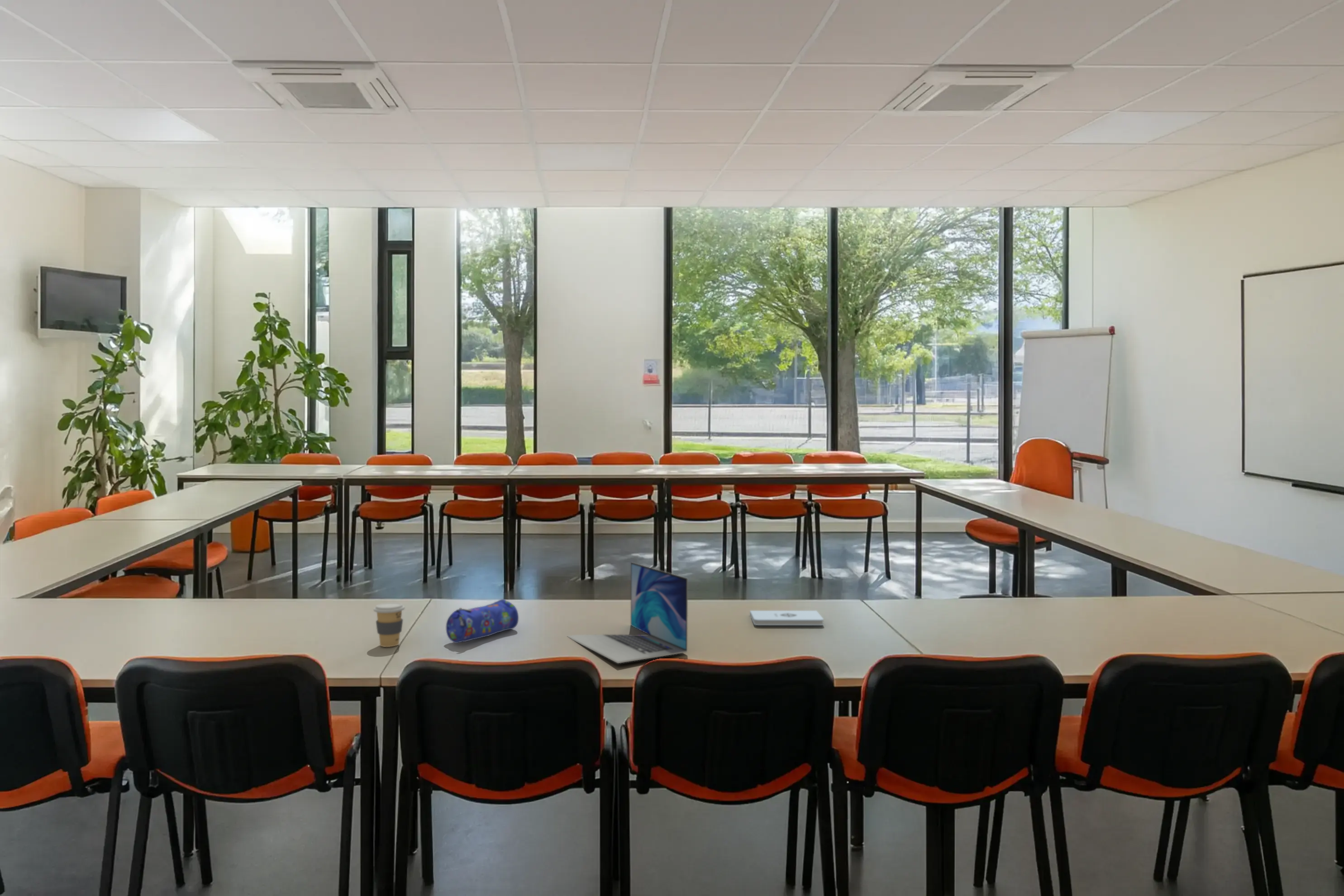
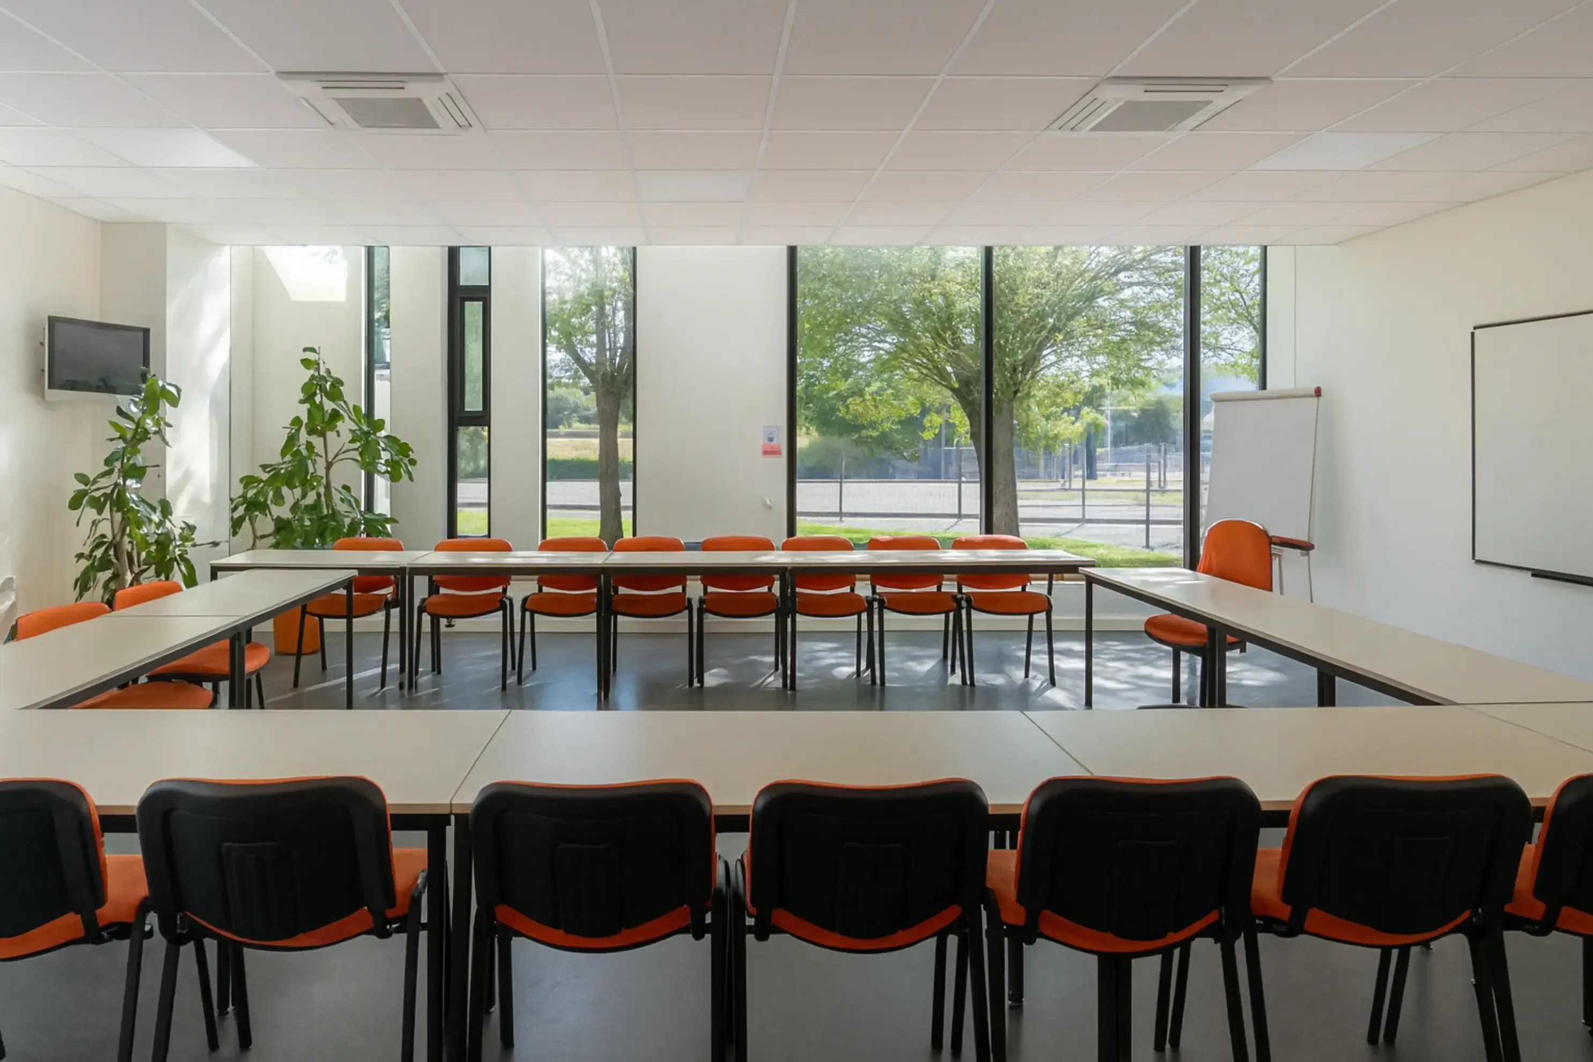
- notepad [749,610,824,626]
- laptop [567,562,688,664]
- coffee cup [373,602,405,648]
- pencil case [446,599,519,643]
